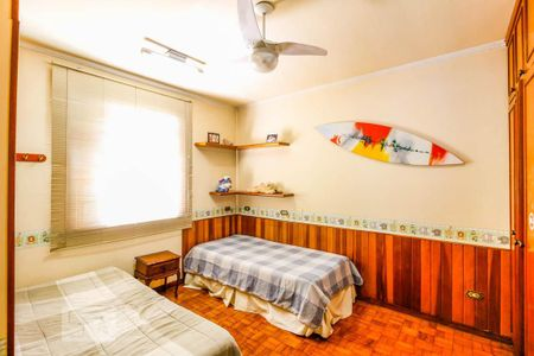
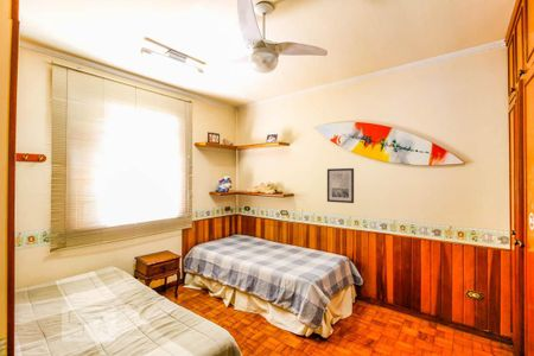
+ wall art [326,167,355,204]
